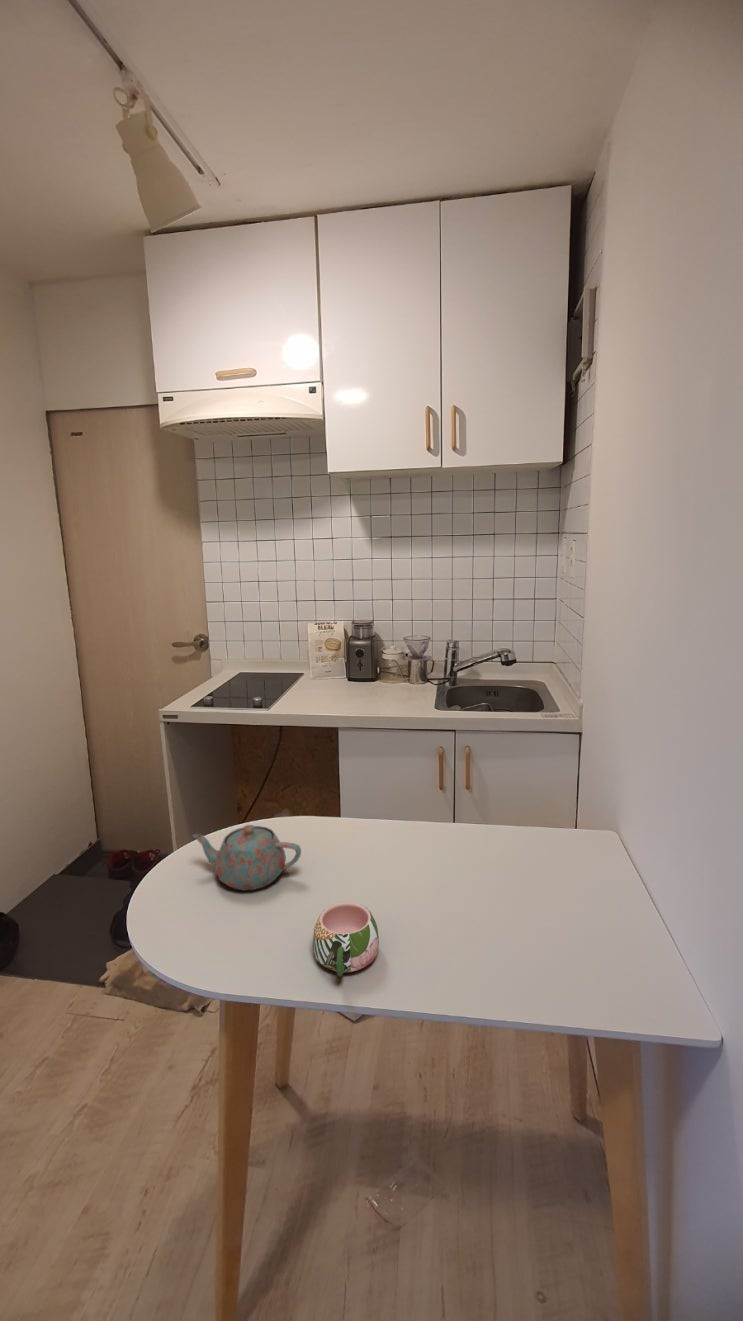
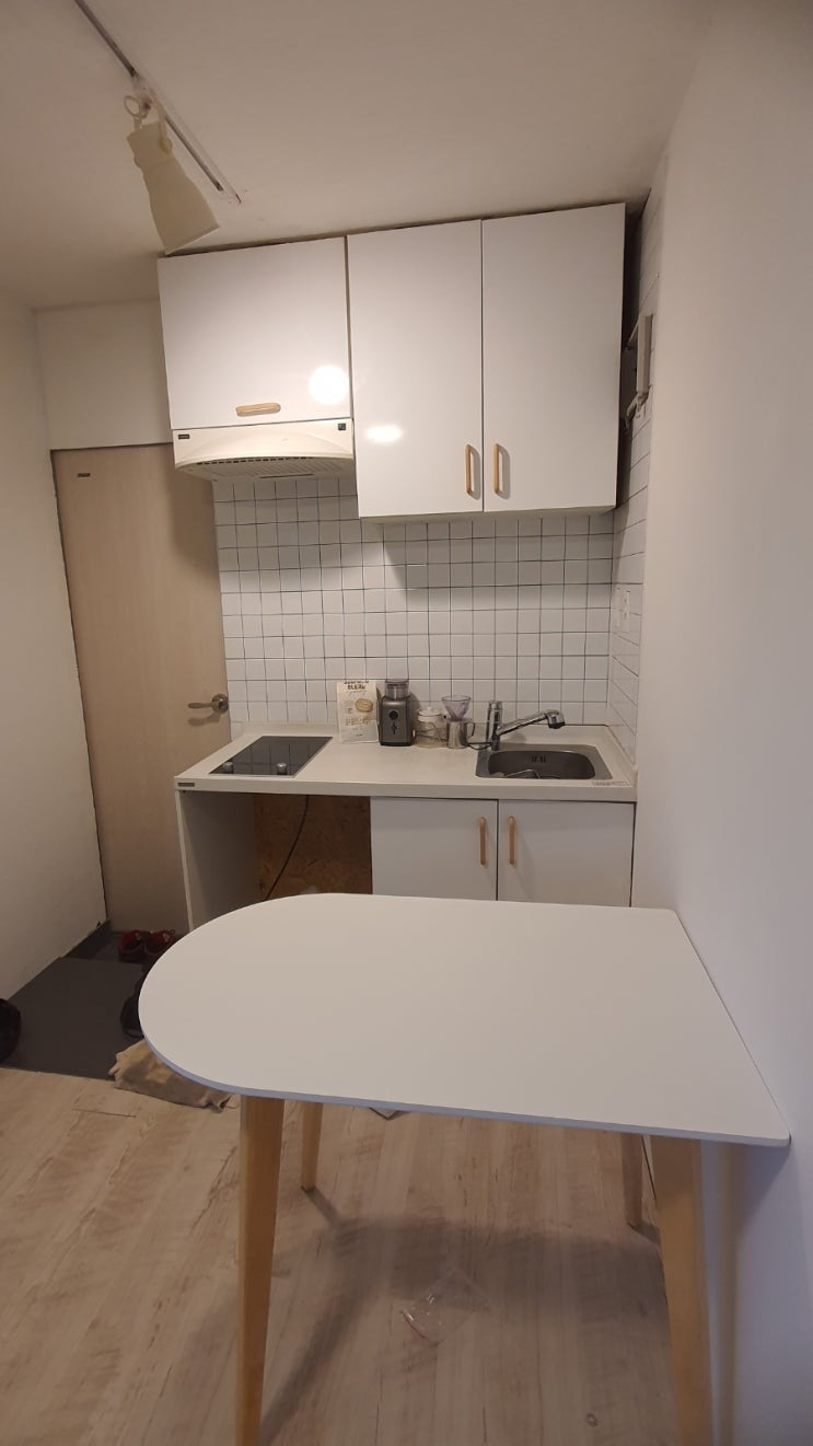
- mug [312,901,380,977]
- teapot [191,824,302,892]
